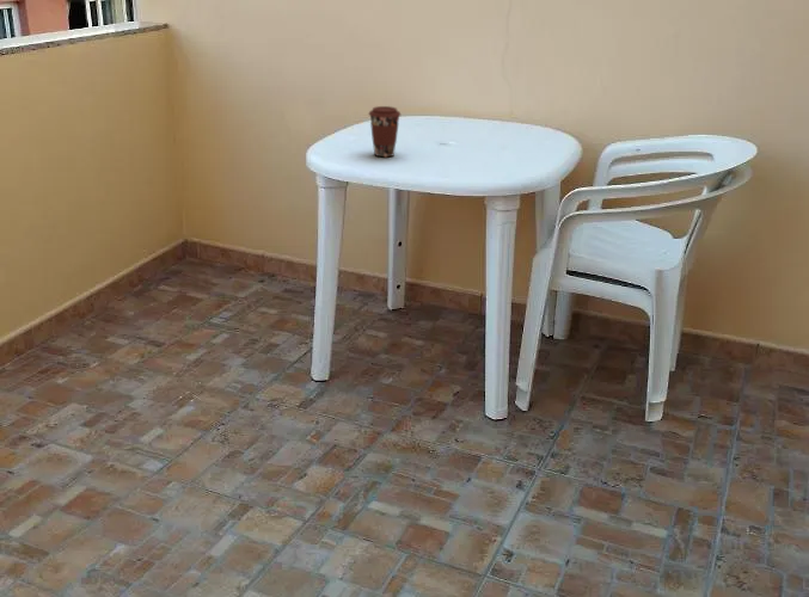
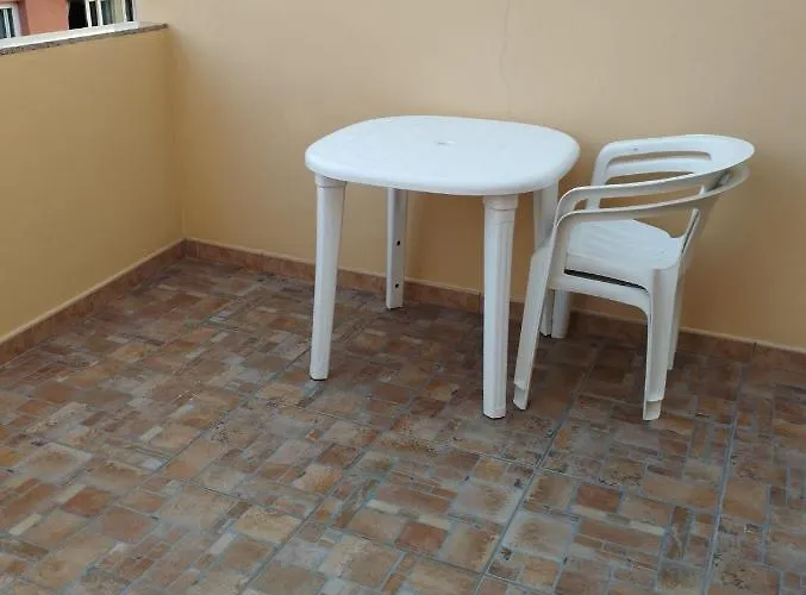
- coffee cup [367,105,402,158]
